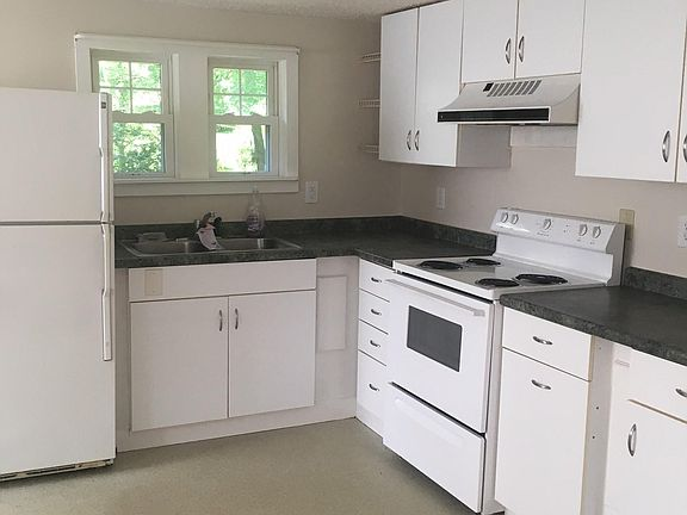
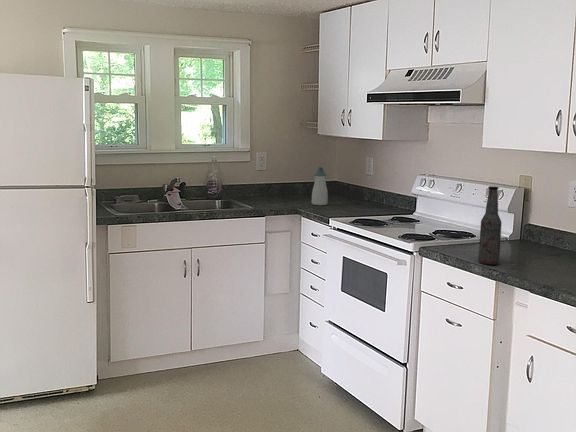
+ bottle [477,185,503,266]
+ soap bottle [311,166,329,206]
